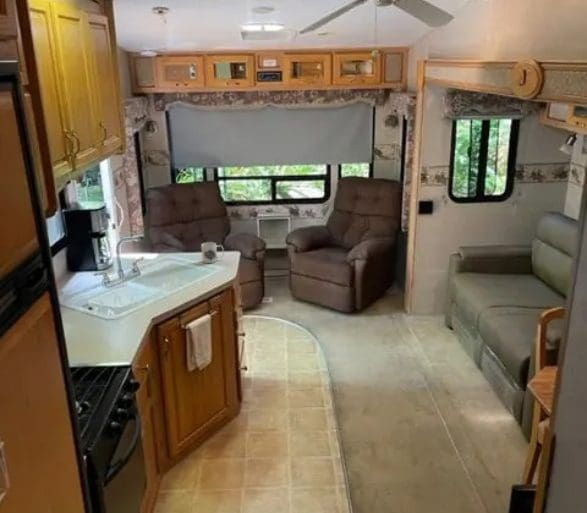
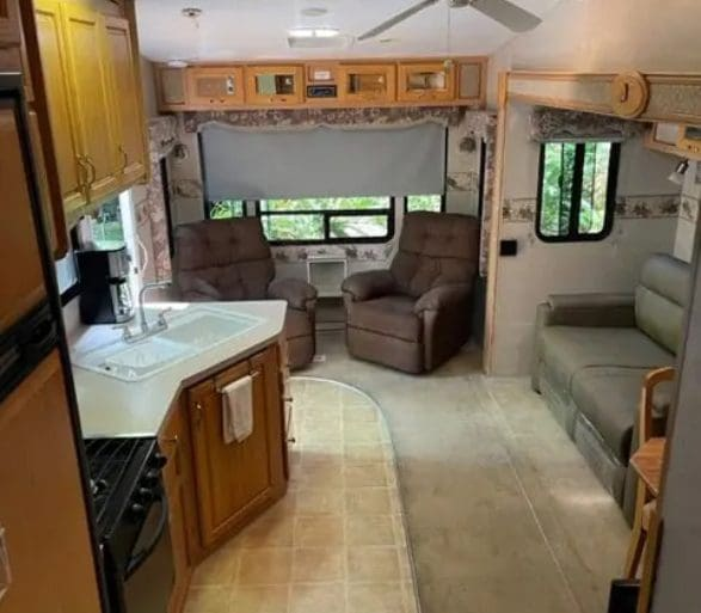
- mug [200,241,225,264]
